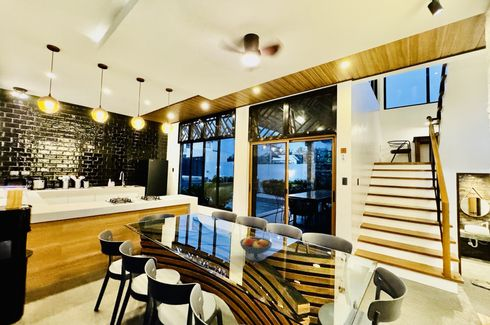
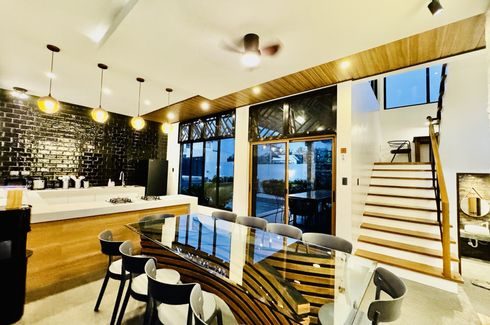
- fruit bowl [239,236,273,262]
